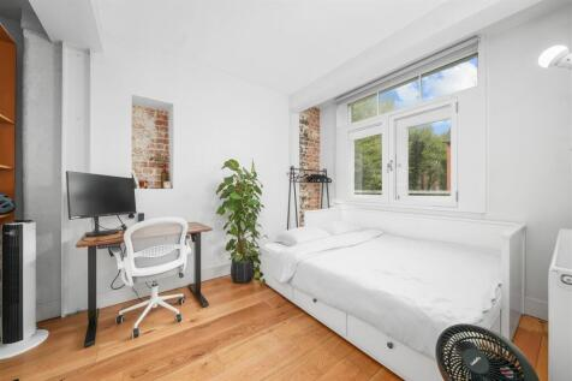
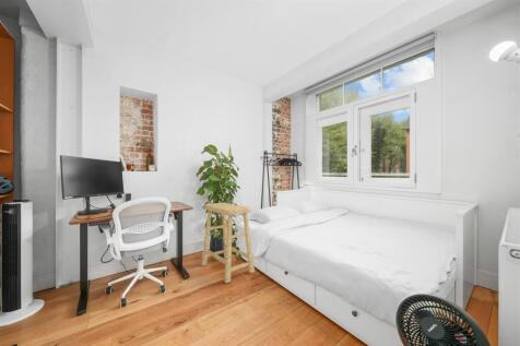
+ stool [200,202,256,284]
